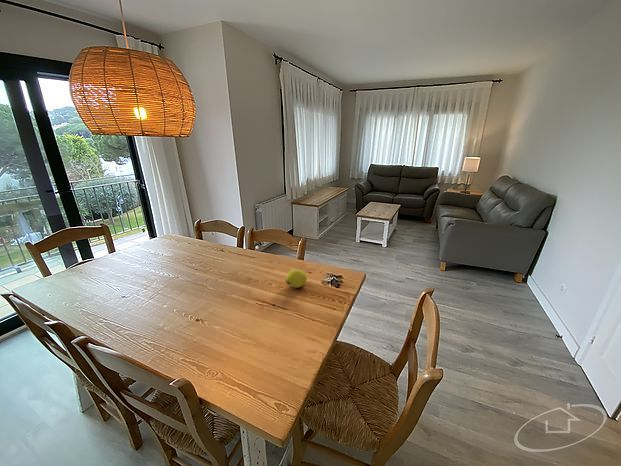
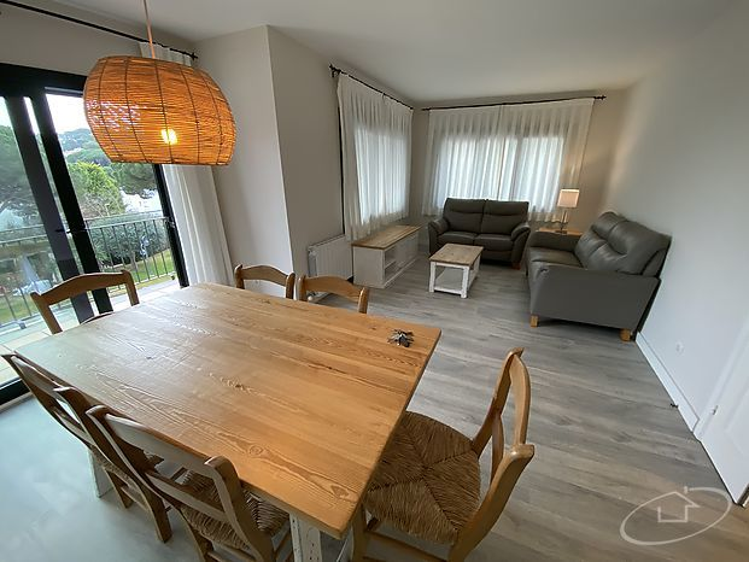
- fruit [284,268,308,289]
